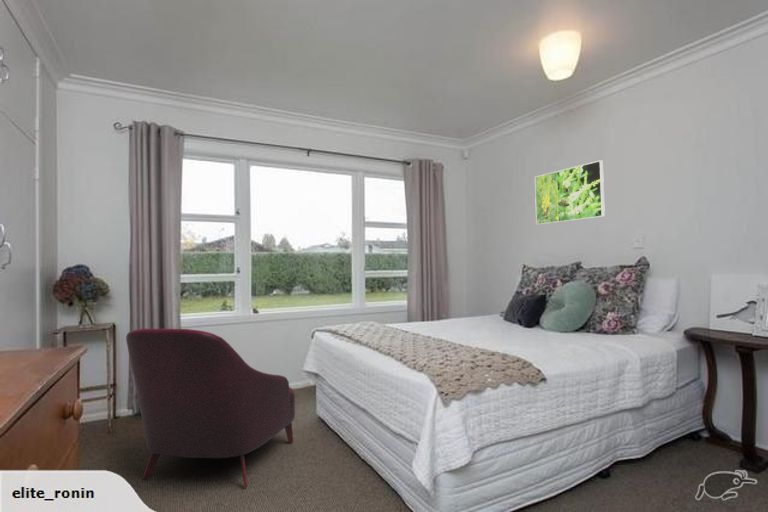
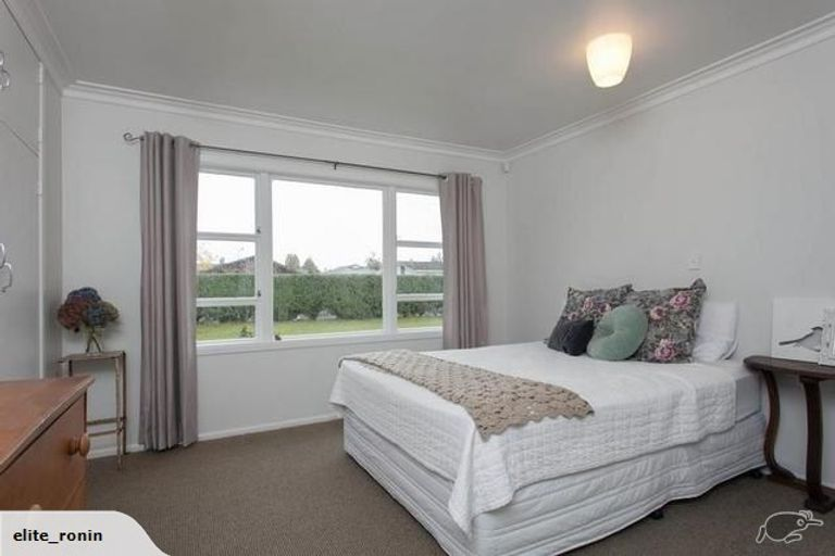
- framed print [534,159,606,226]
- armchair [125,328,296,488]
